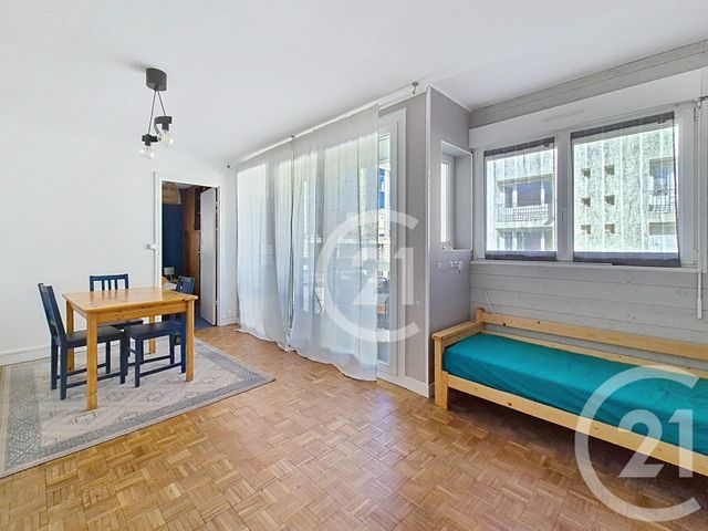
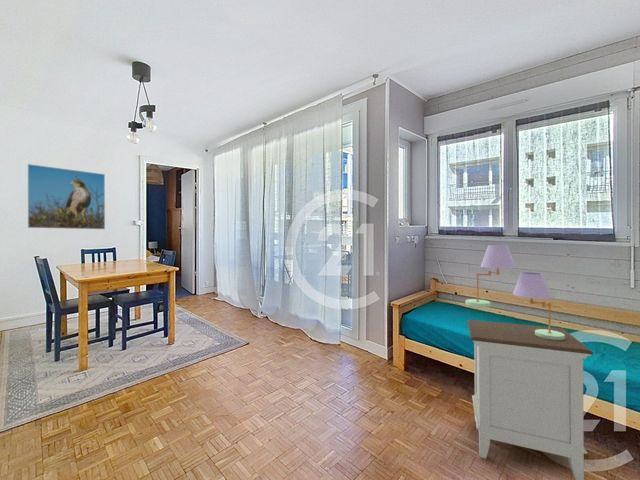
+ table lamp [464,244,565,340]
+ nightstand [466,319,594,480]
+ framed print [27,163,106,230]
